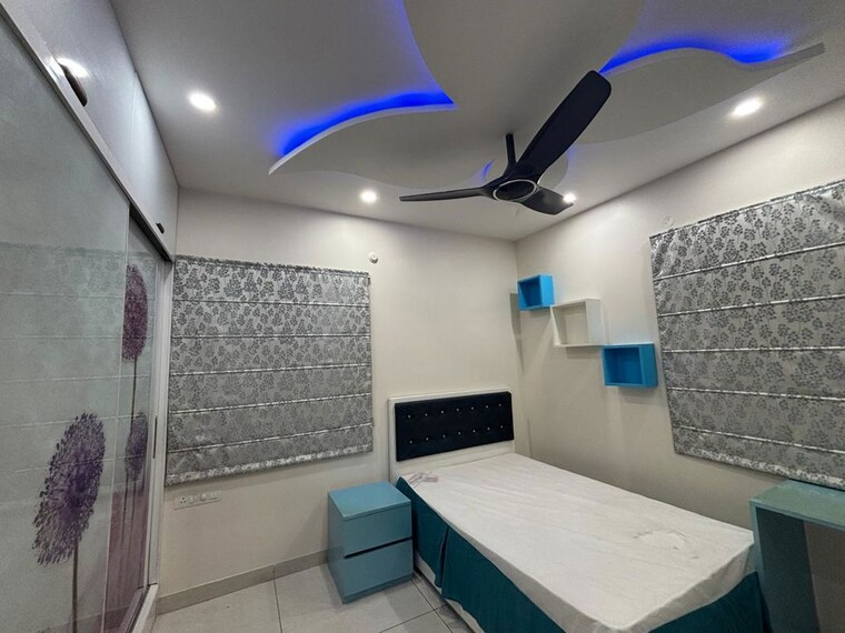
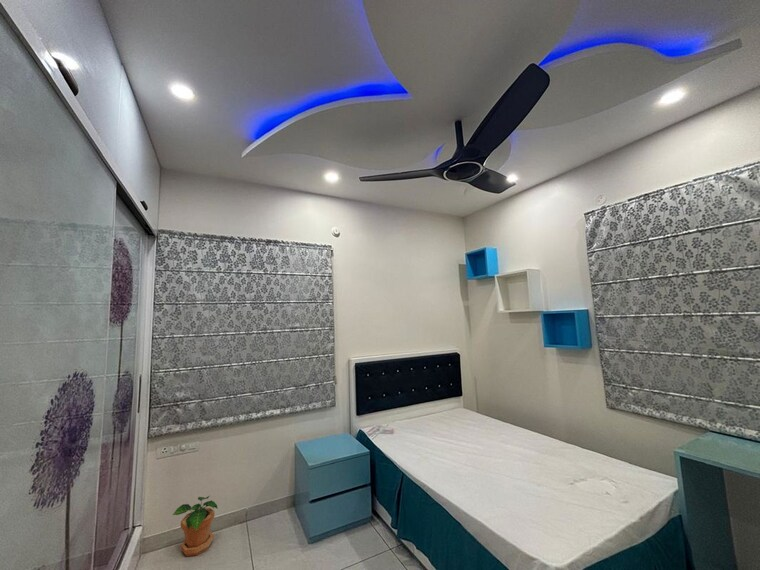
+ potted plant [172,495,219,557]
